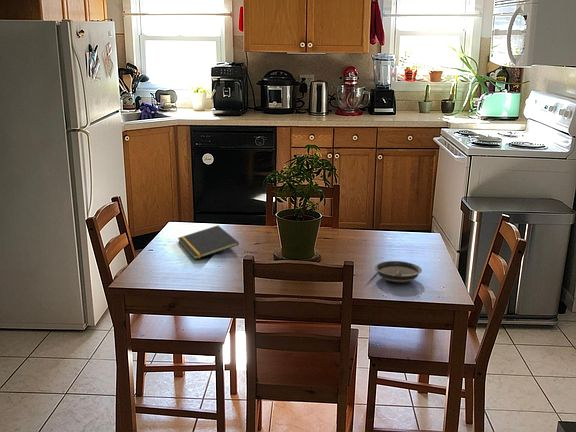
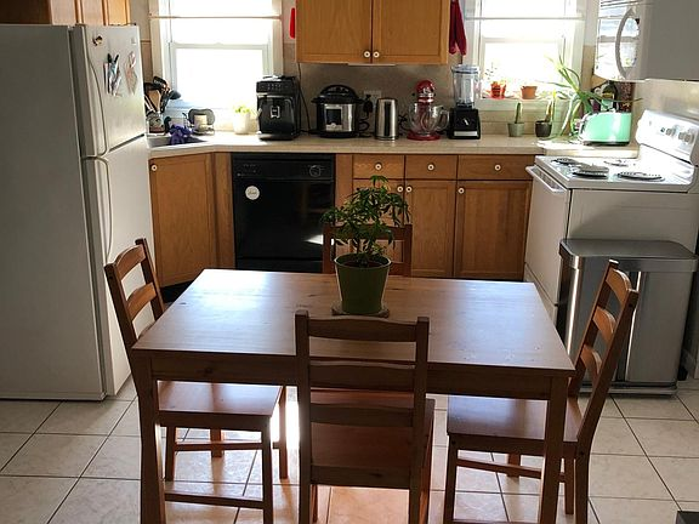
- saucer [374,260,423,283]
- notepad [177,224,240,260]
